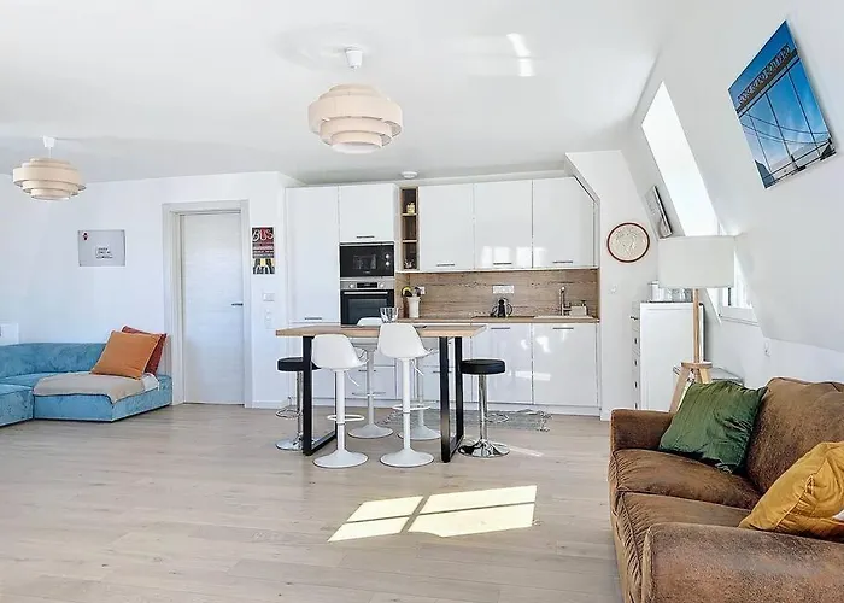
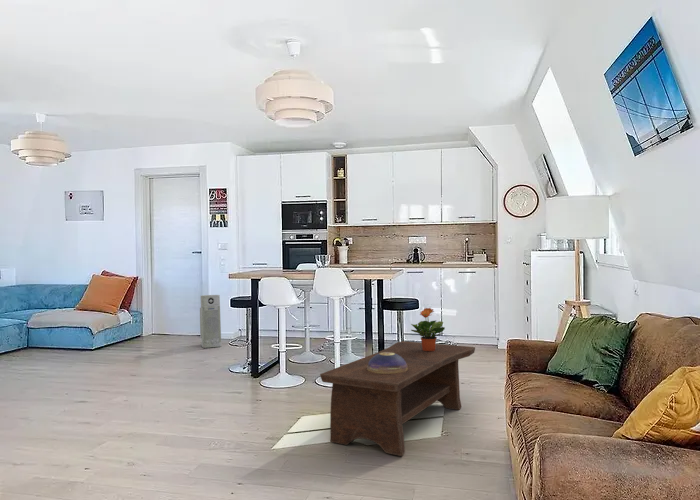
+ air purifier [199,294,222,349]
+ decorative bowl [367,352,408,374]
+ coffee table [319,340,476,457]
+ potted plant [410,307,446,351]
